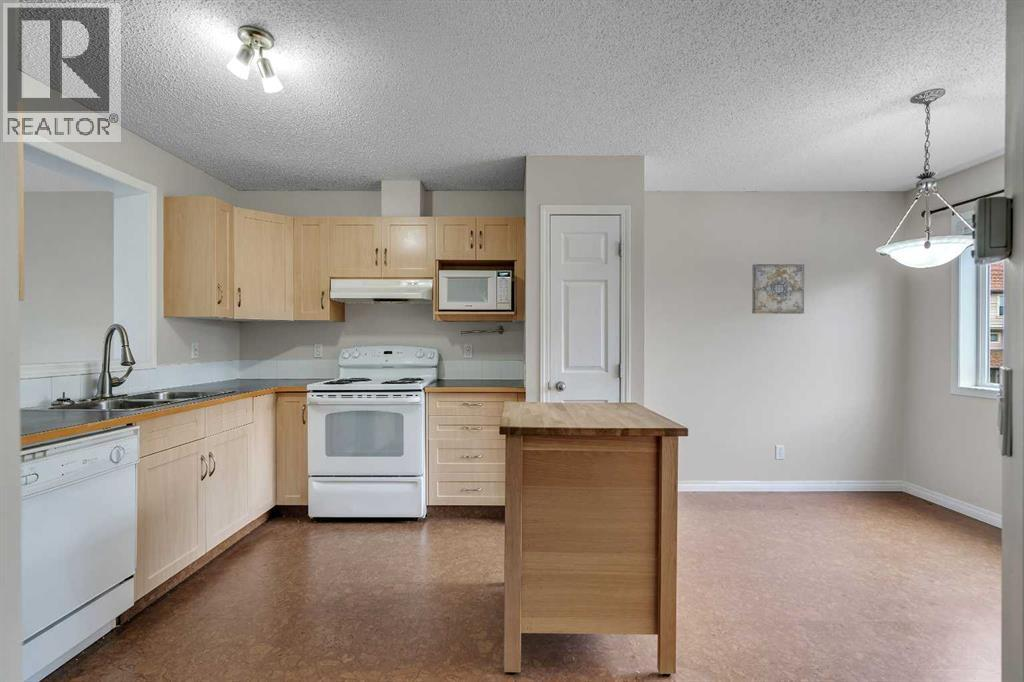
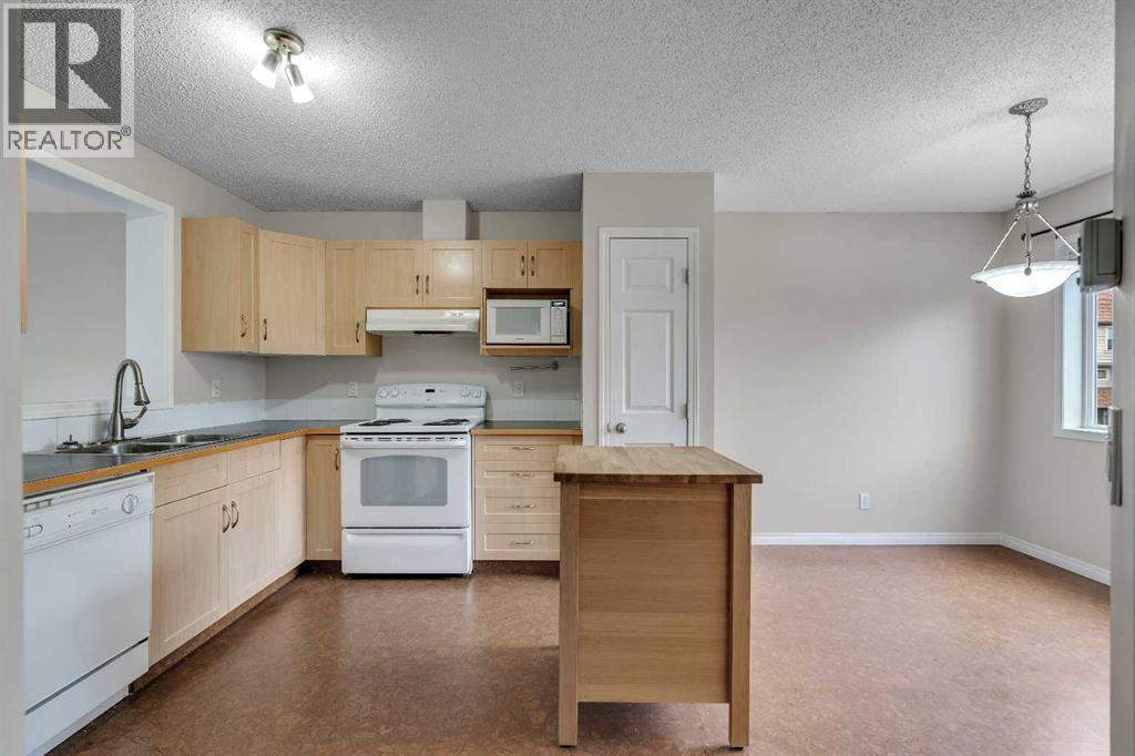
- wall art [751,263,805,315]
